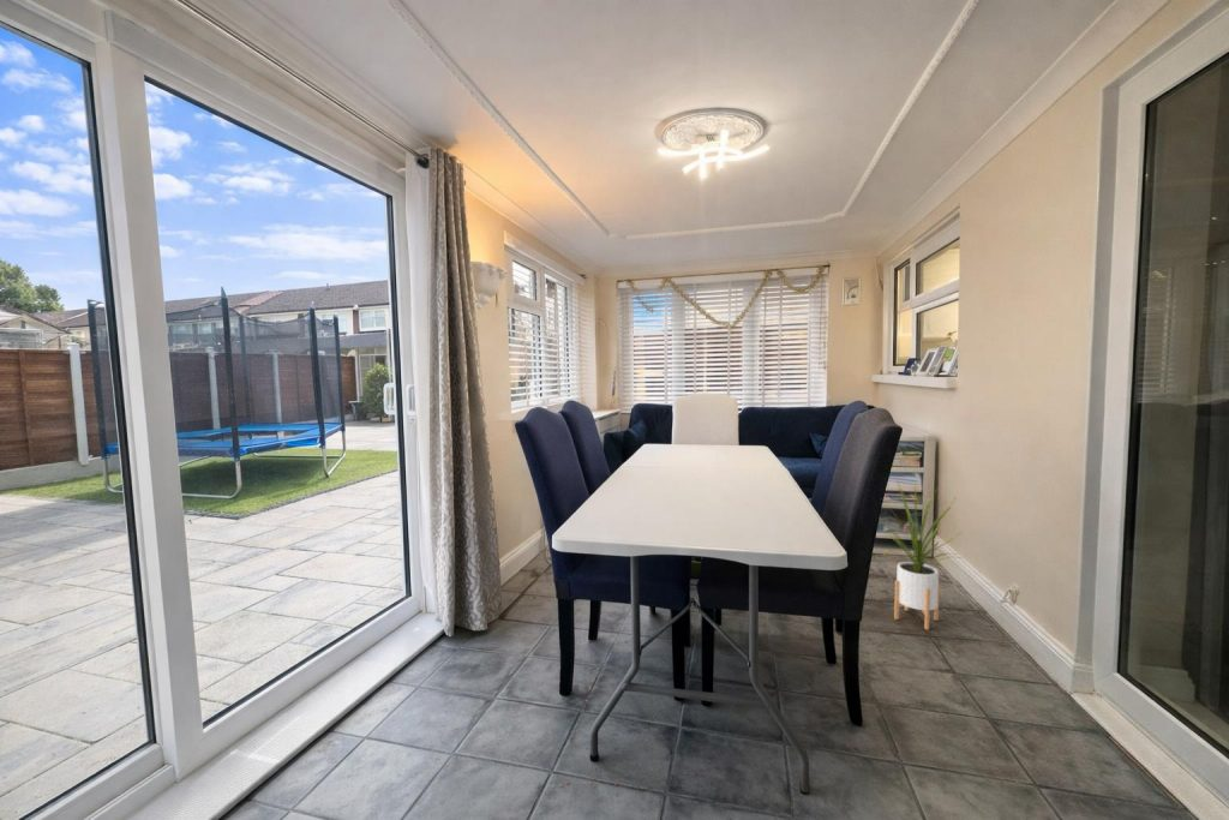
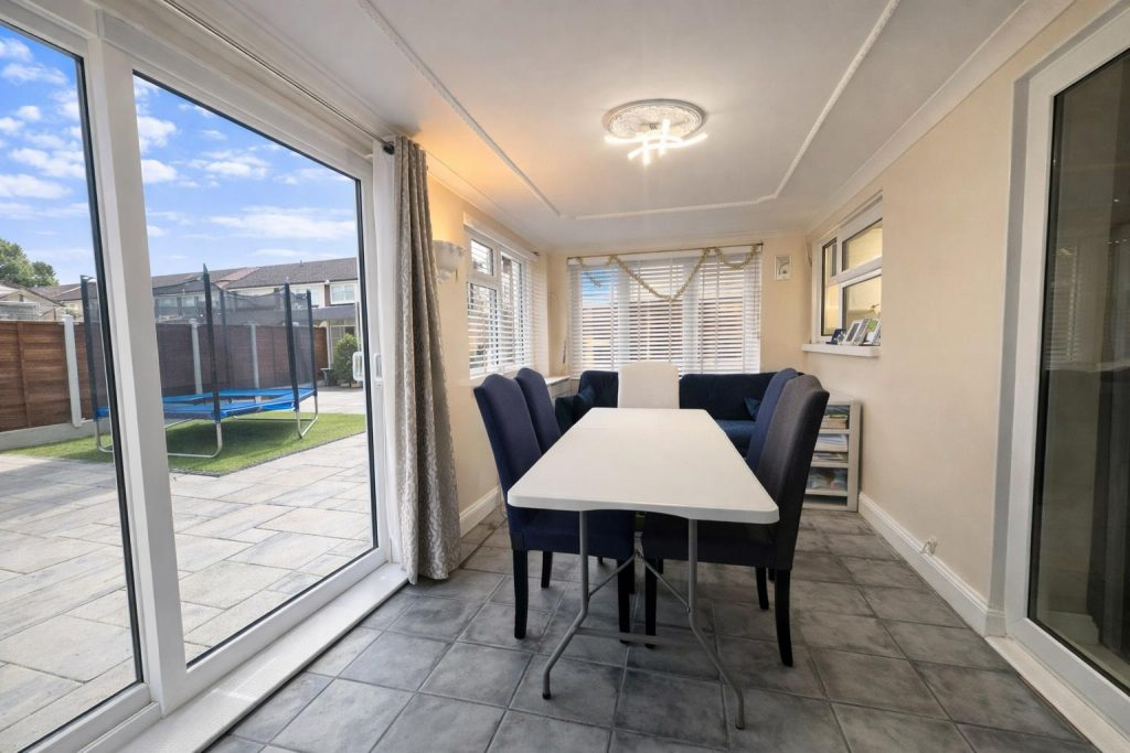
- house plant [879,479,964,632]
